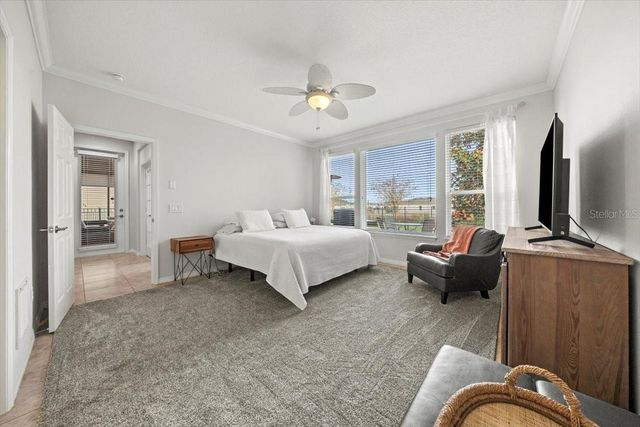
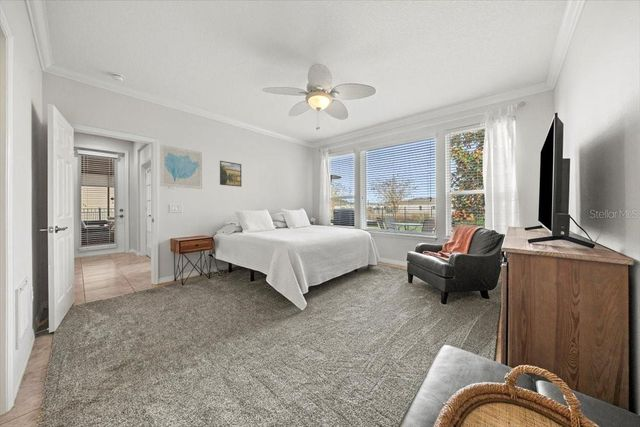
+ wall art [159,144,203,190]
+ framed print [219,160,242,188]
